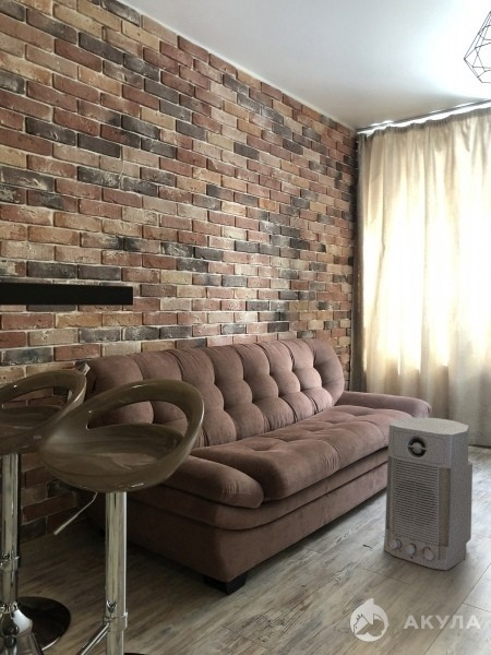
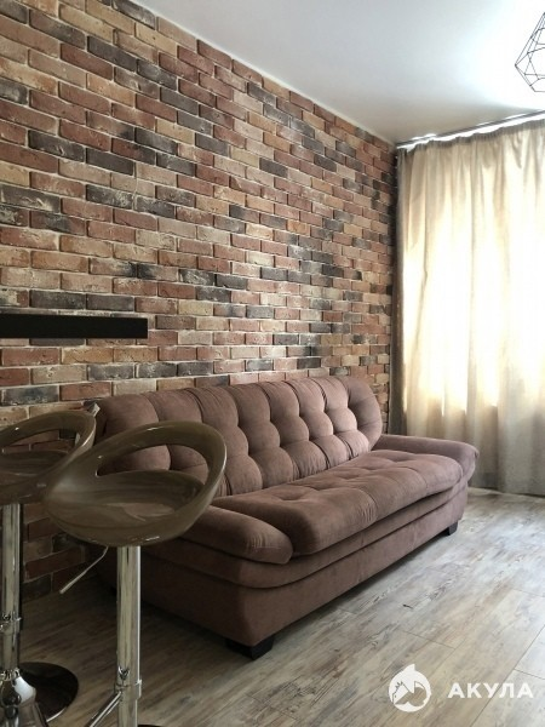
- air purifier [383,416,474,571]
